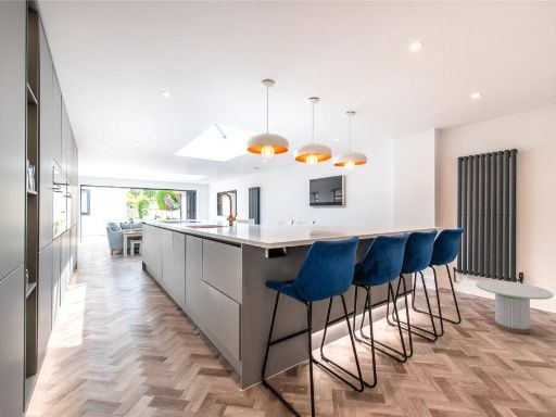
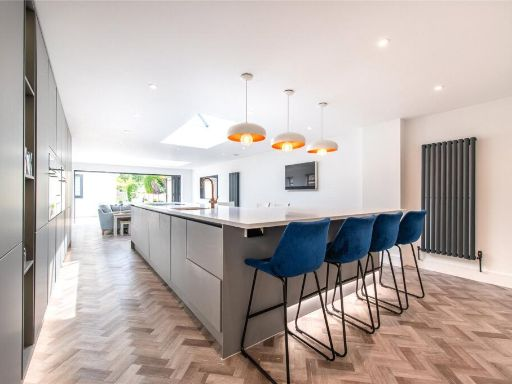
- side table [476,279,554,336]
